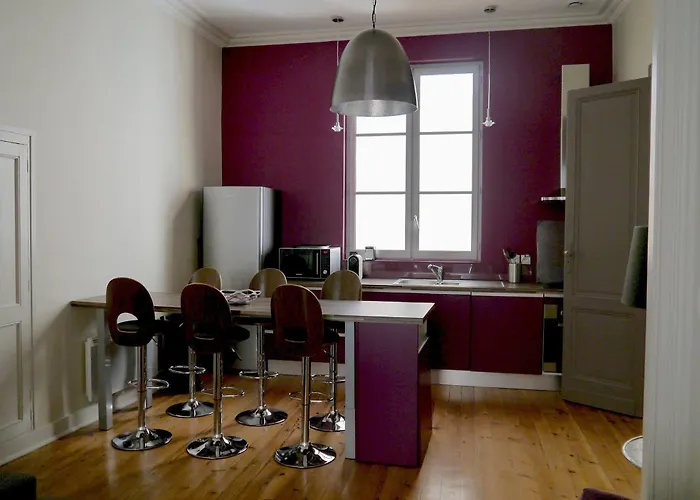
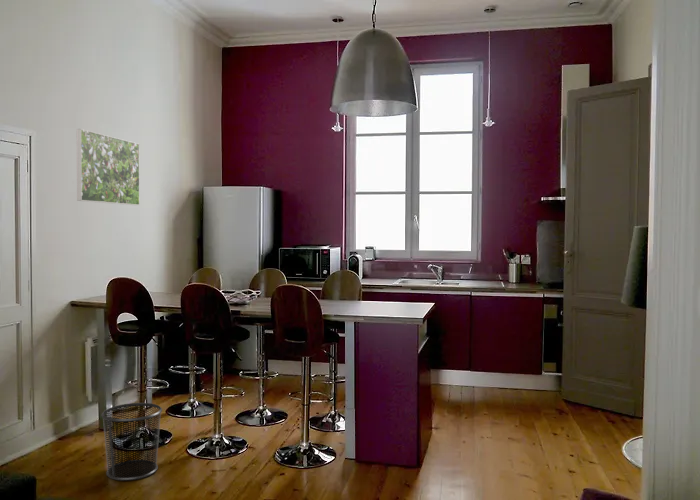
+ waste bin [100,402,163,482]
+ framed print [76,128,140,206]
